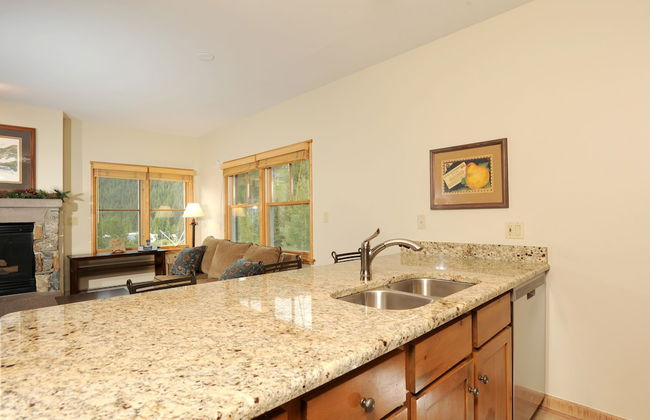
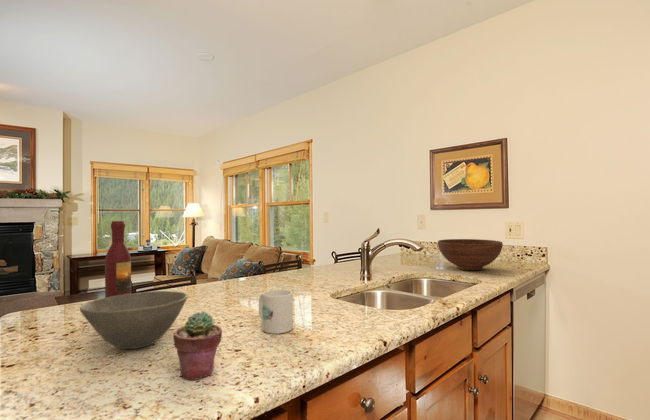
+ bowl [79,290,189,350]
+ potted succulent [173,310,223,381]
+ wine bottle [104,220,132,298]
+ mug [258,288,294,335]
+ fruit bowl [437,238,504,271]
